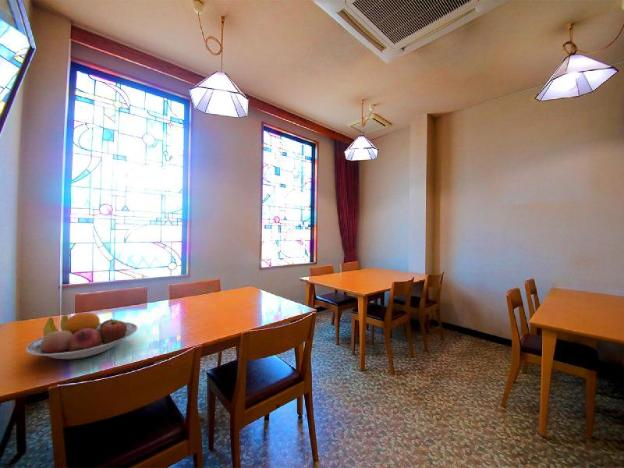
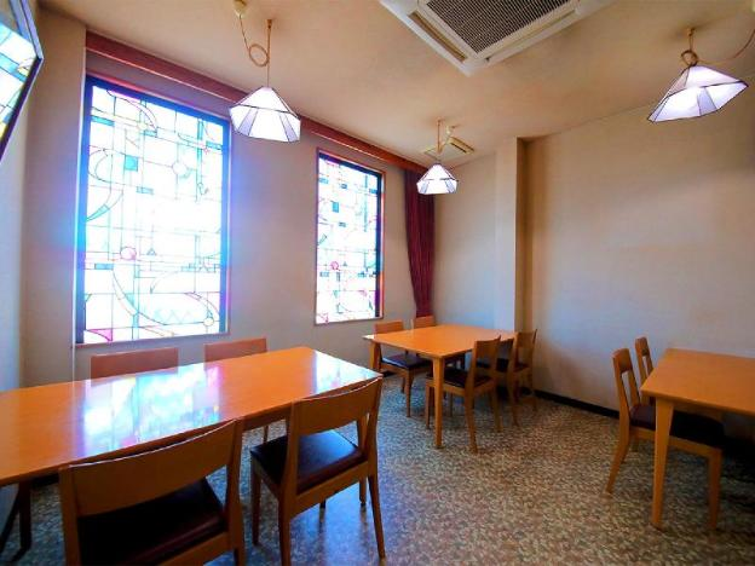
- fruit bowl [25,312,138,360]
